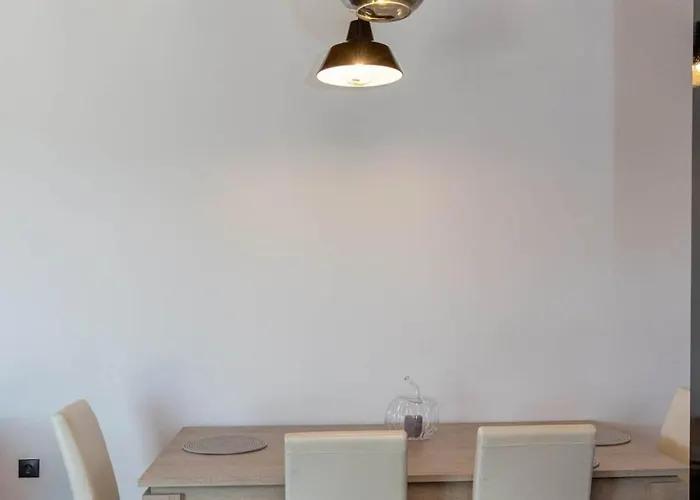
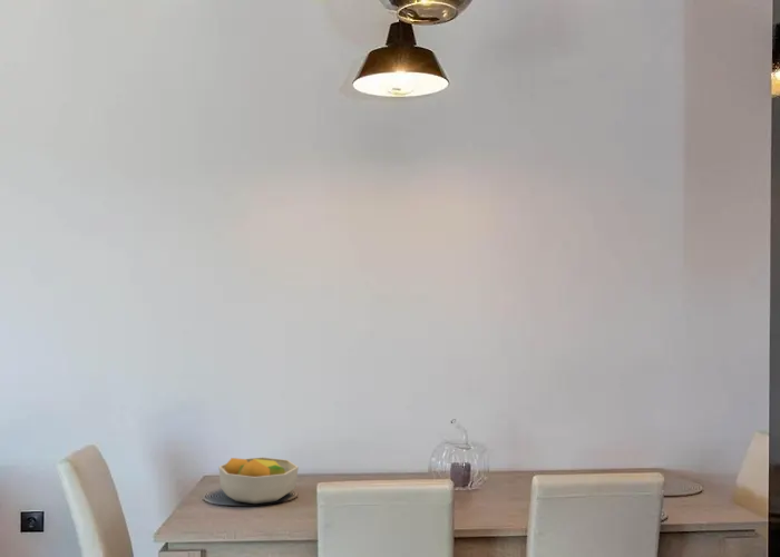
+ fruit bowl [217,456,300,505]
